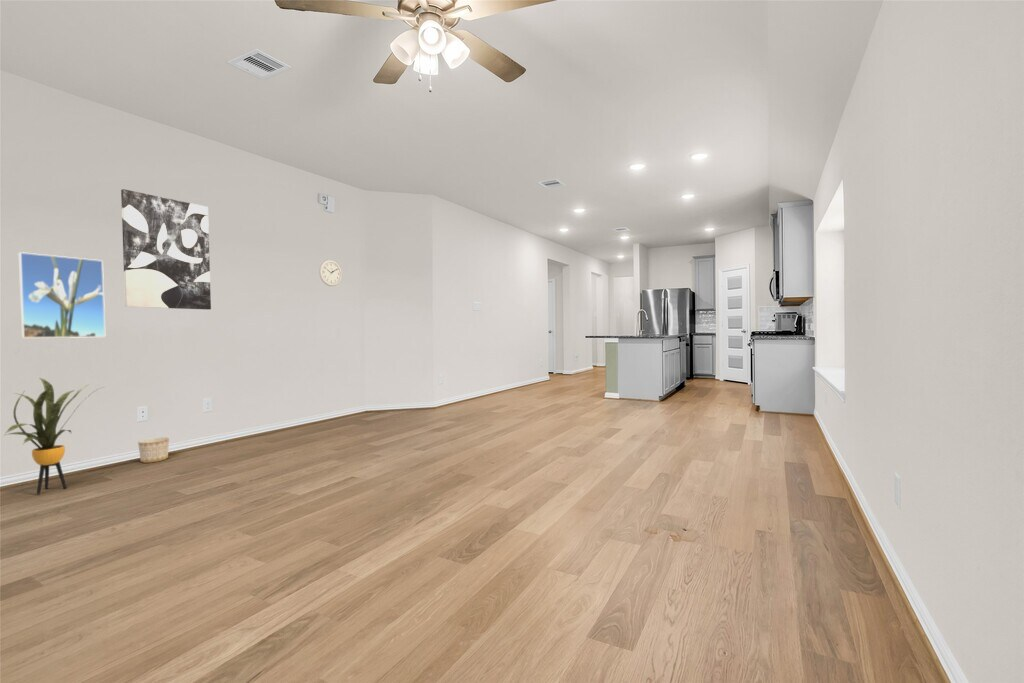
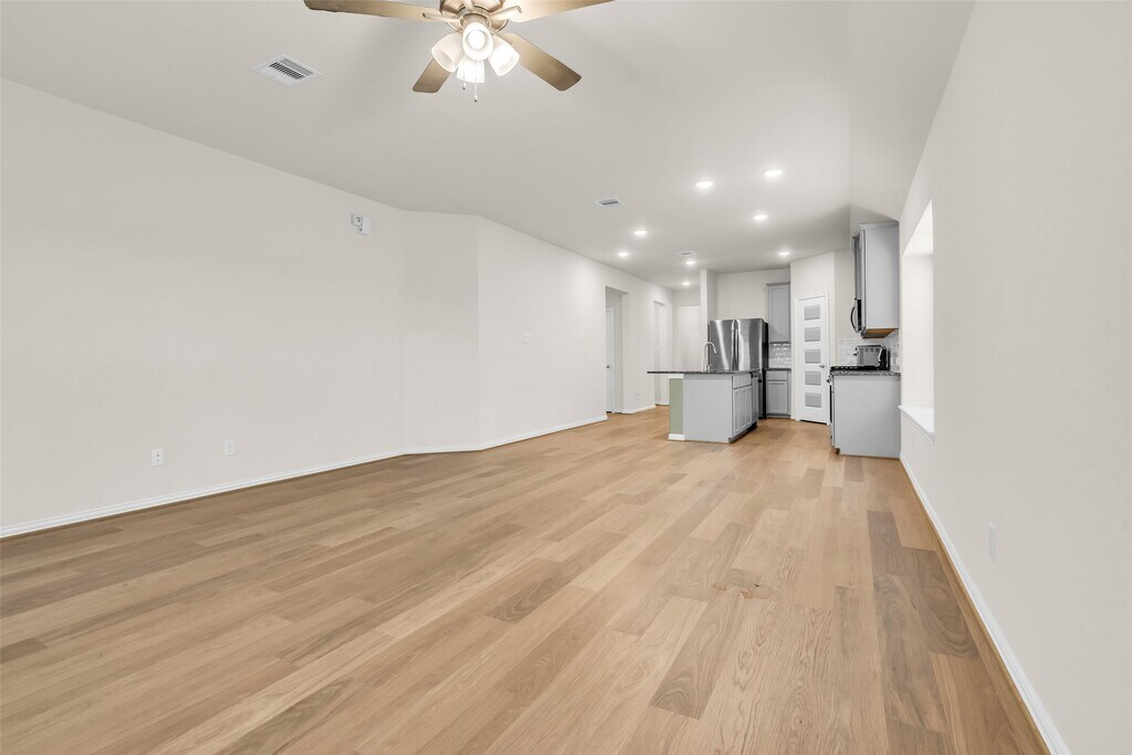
- house plant [4,377,104,495]
- wall clock [318,259,343,287]
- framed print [17,251,107,339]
- wall art [120,188,212,311]
- planter [137,436,170,464]
